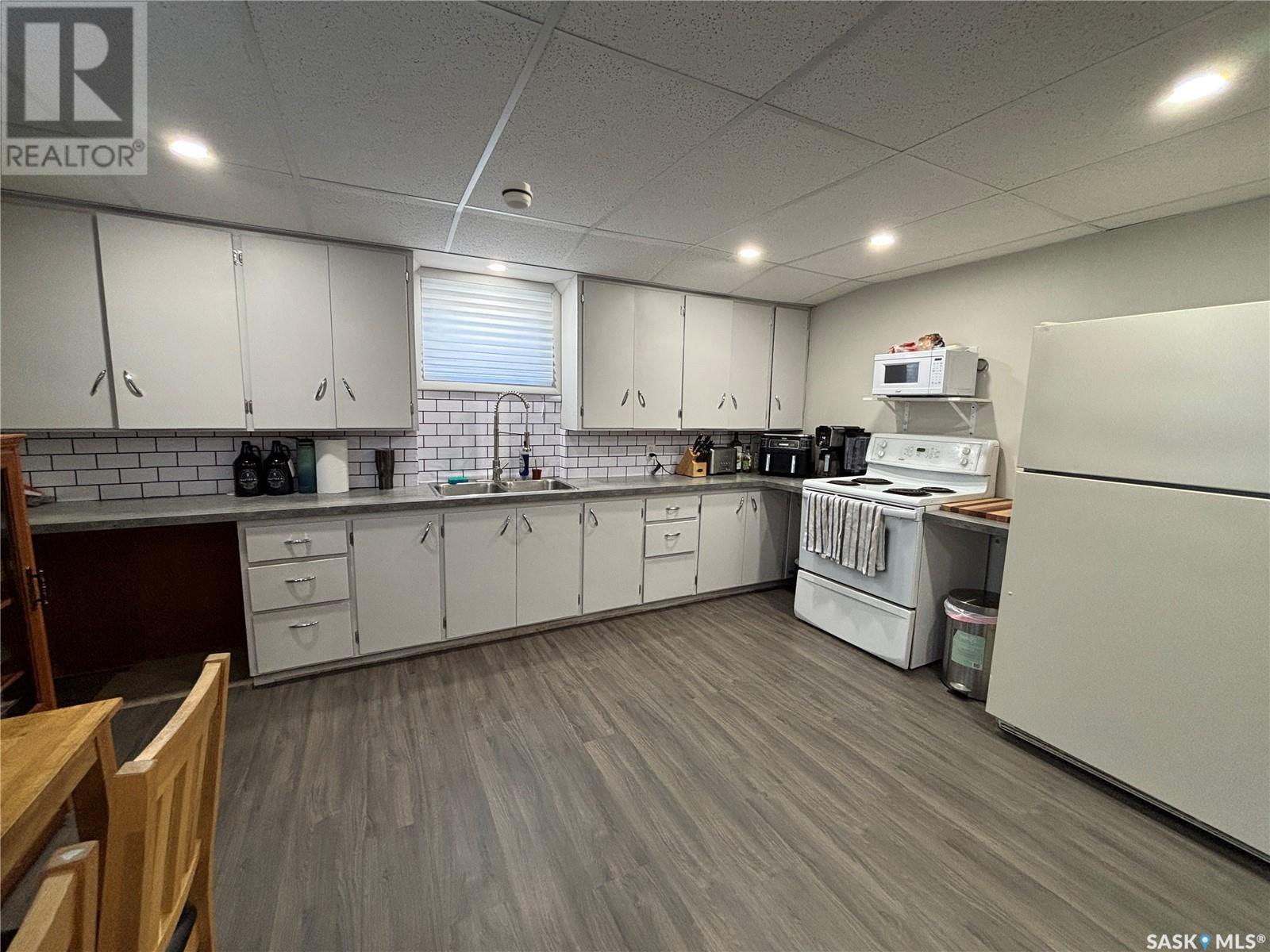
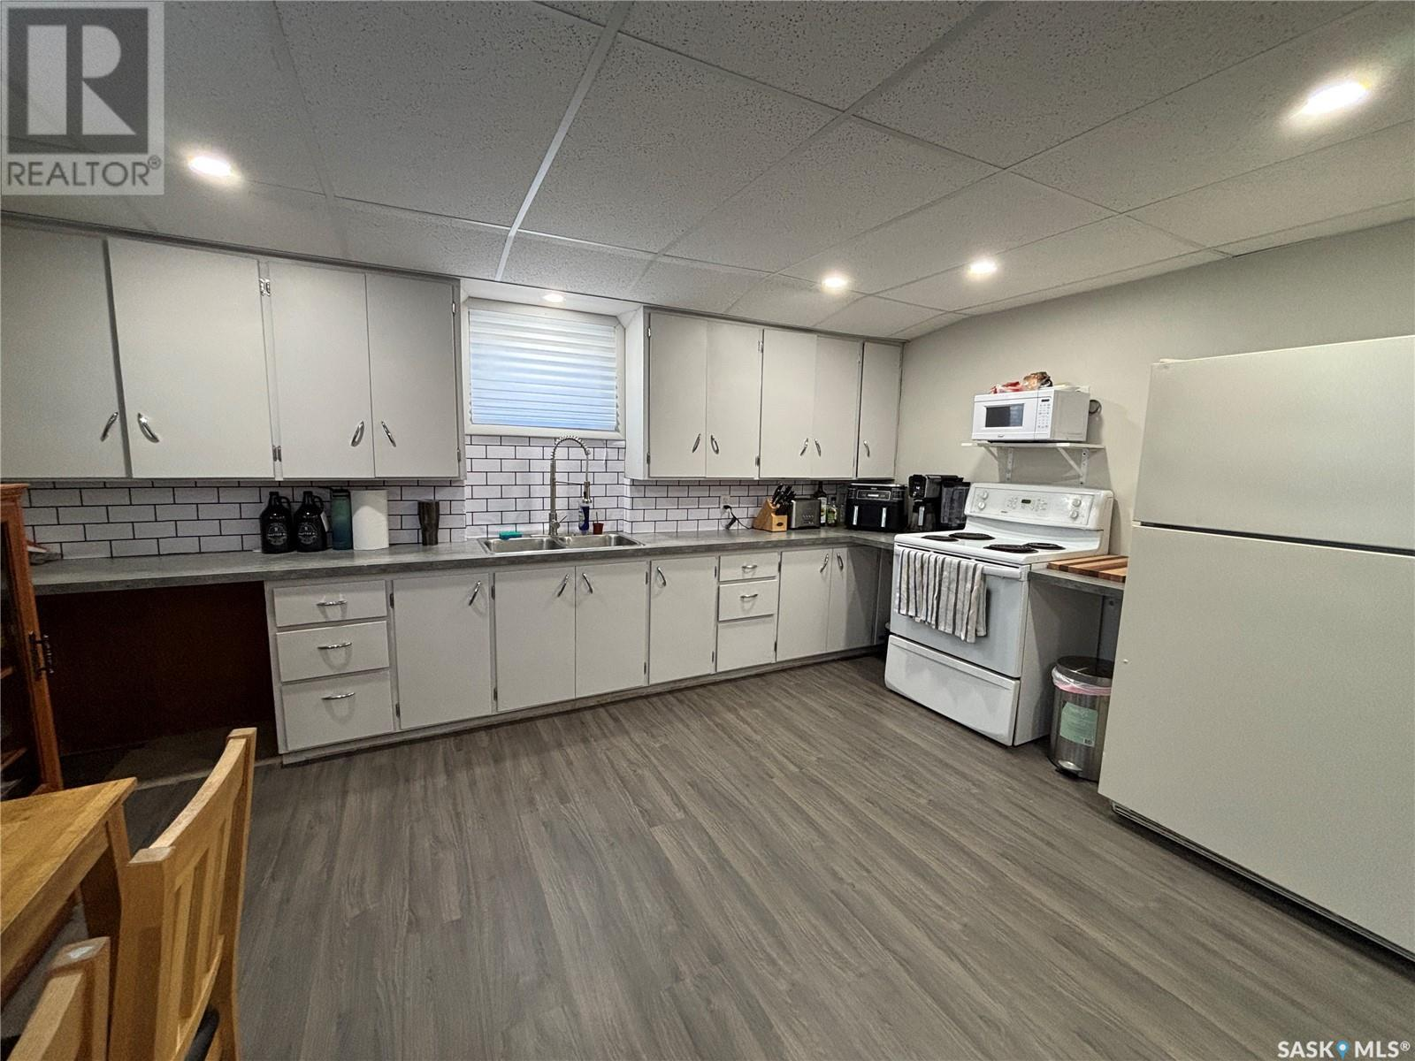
- smoke detector [501,179,533,210]
